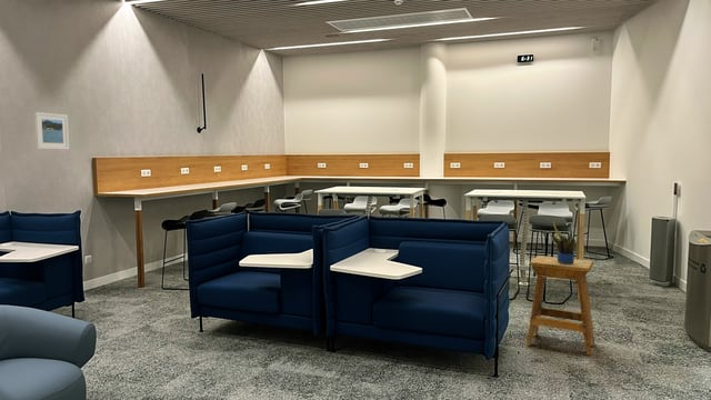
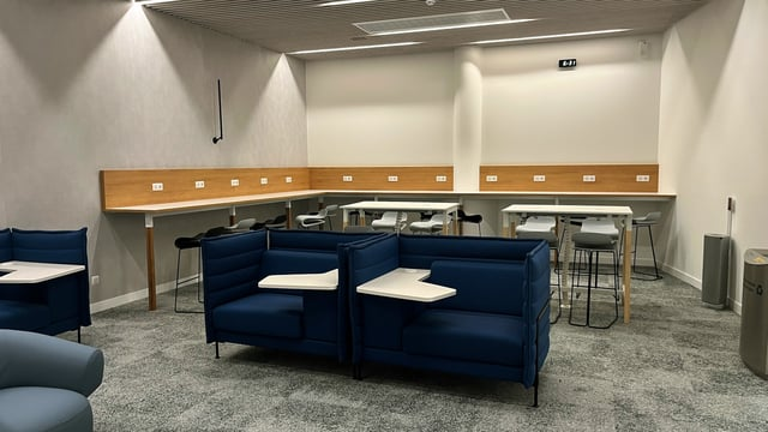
- stool [525,254,595,357]
- potted plant [549,220,578,264]
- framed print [33,111,70,150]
